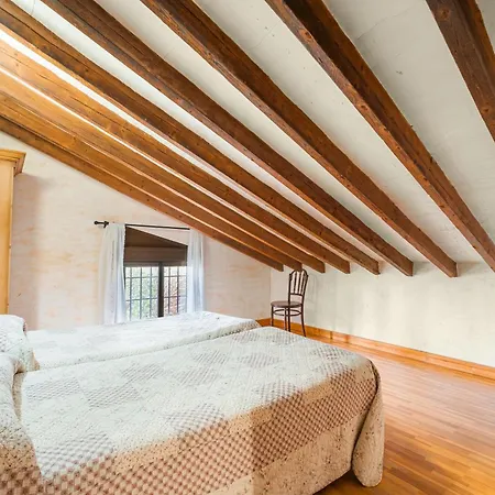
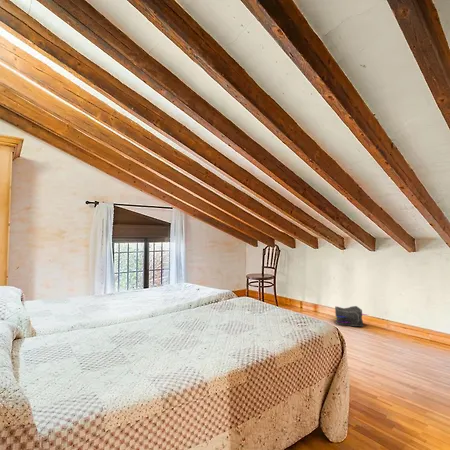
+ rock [333,305,369,327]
